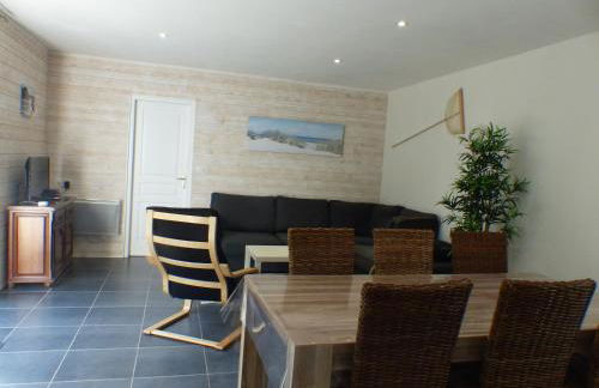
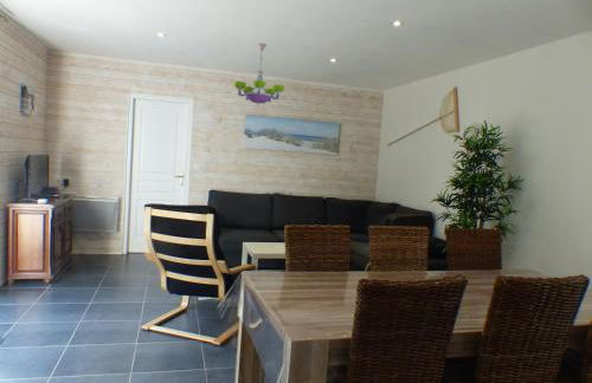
+ chandelier [233,43,285,108]
